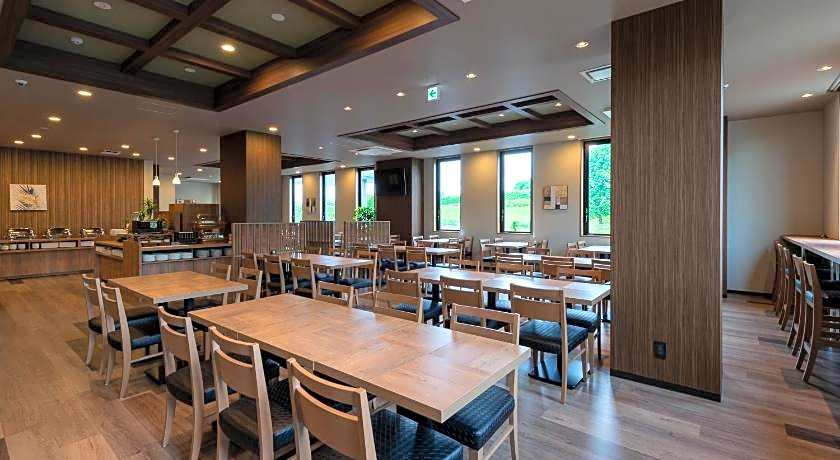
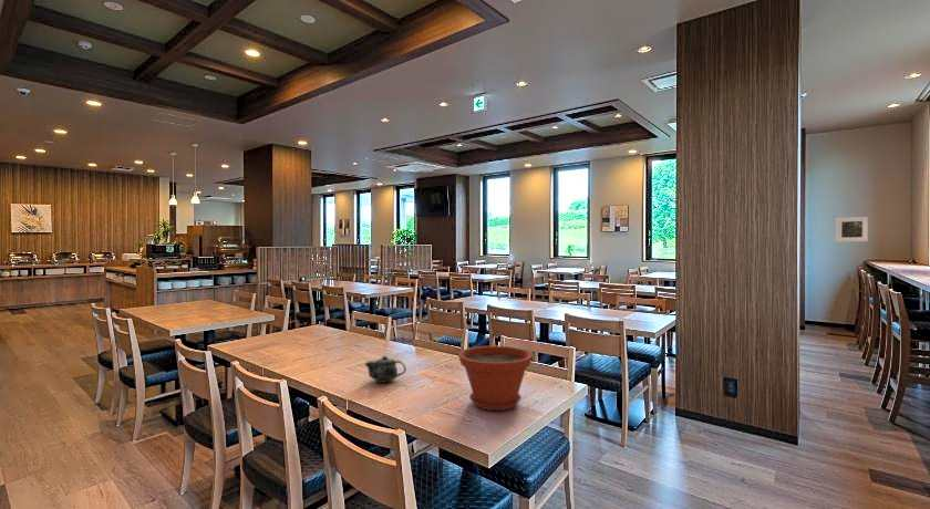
+ chinaware [363,354,407,384]
+ plant pot [457,345,534,412]
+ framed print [835,216,869,242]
